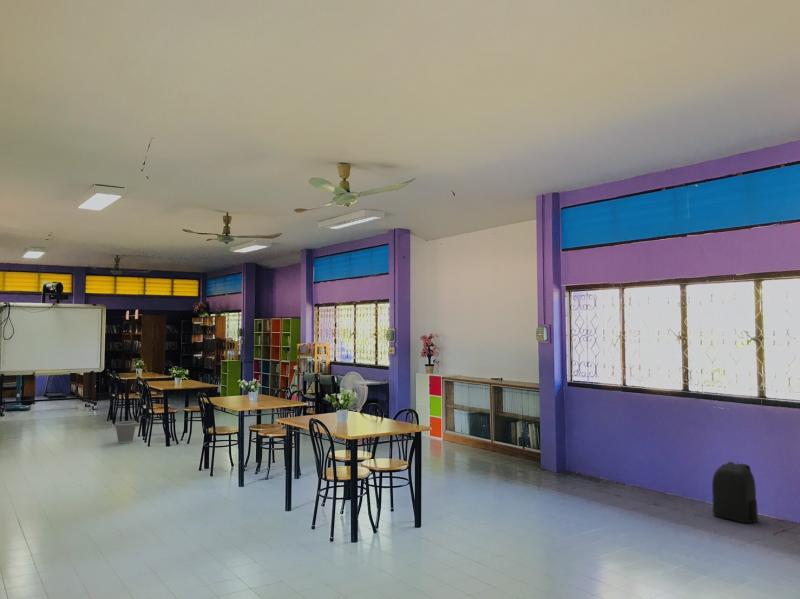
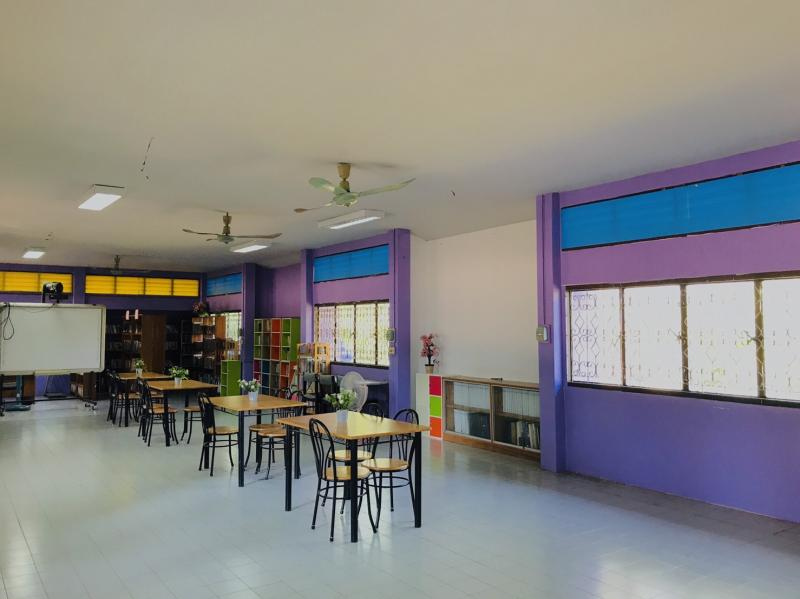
- backpack [711,460,759,524]
- wastebasket [114,420,138,444]
